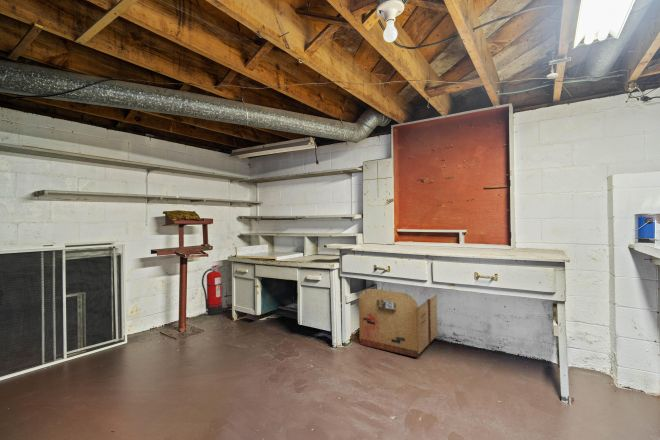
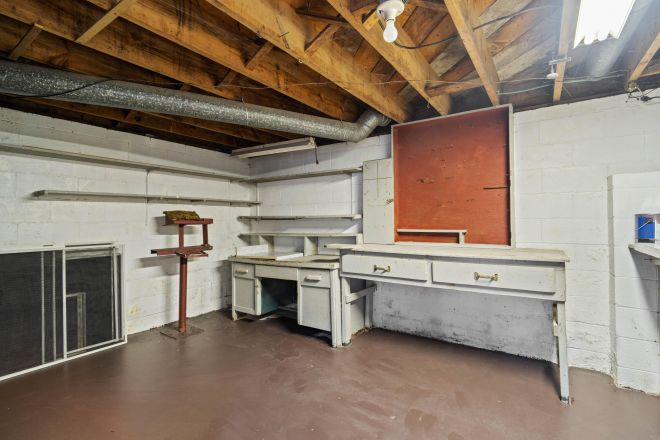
- fire extinguisher [201,264,223,316]
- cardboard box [358,287,438,359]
